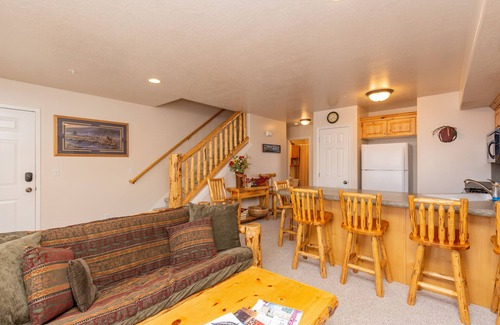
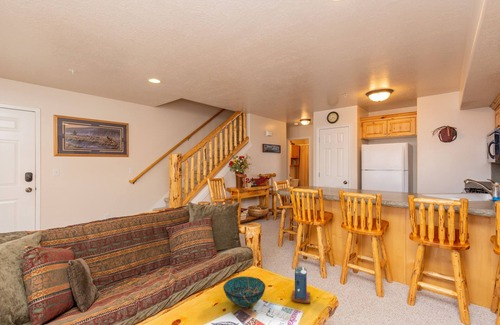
+ decorative bowl [222,275,266,308]
+ candle [291,265,311,305]
